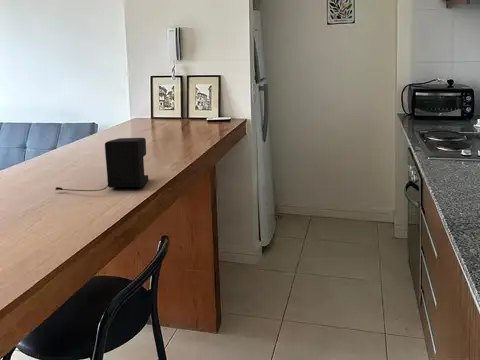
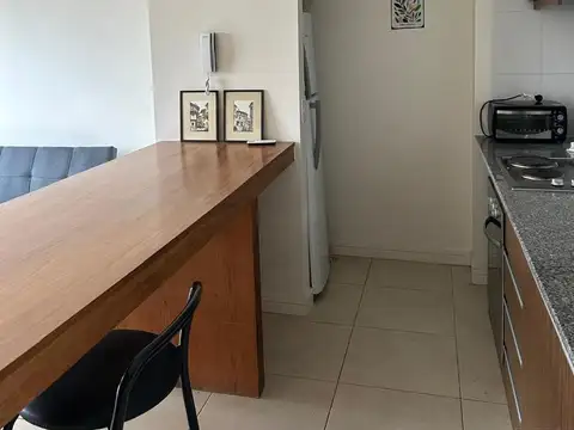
- coffee maker [55,137,149,192]
